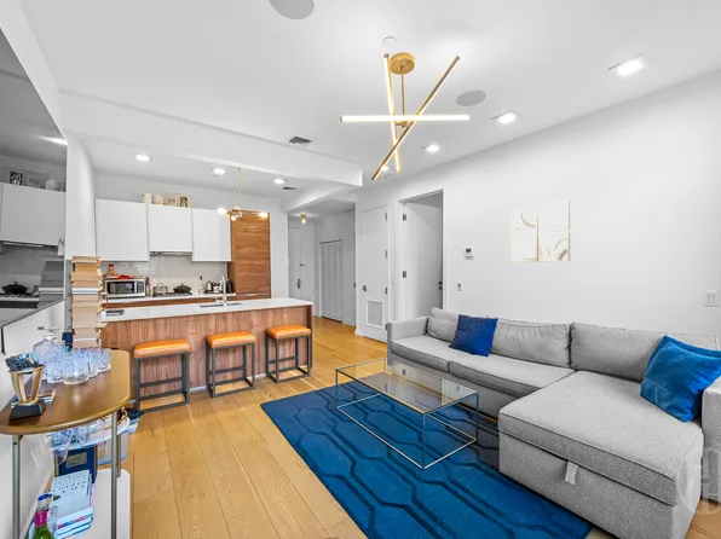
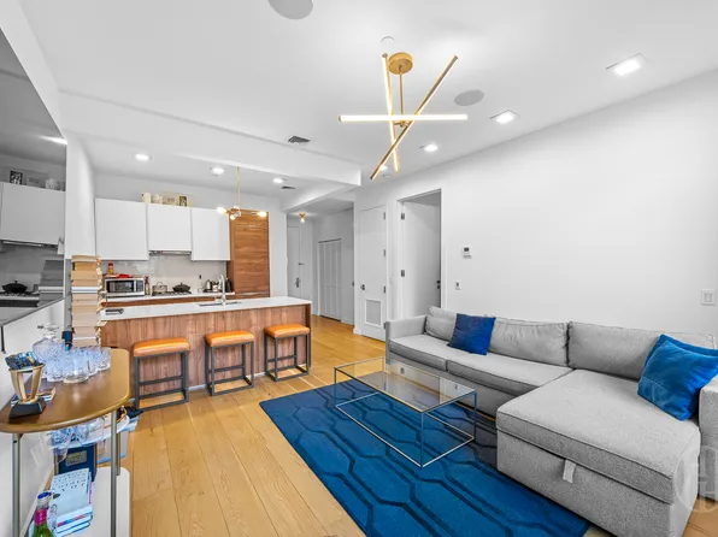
- wall art [509,199,571,263]
